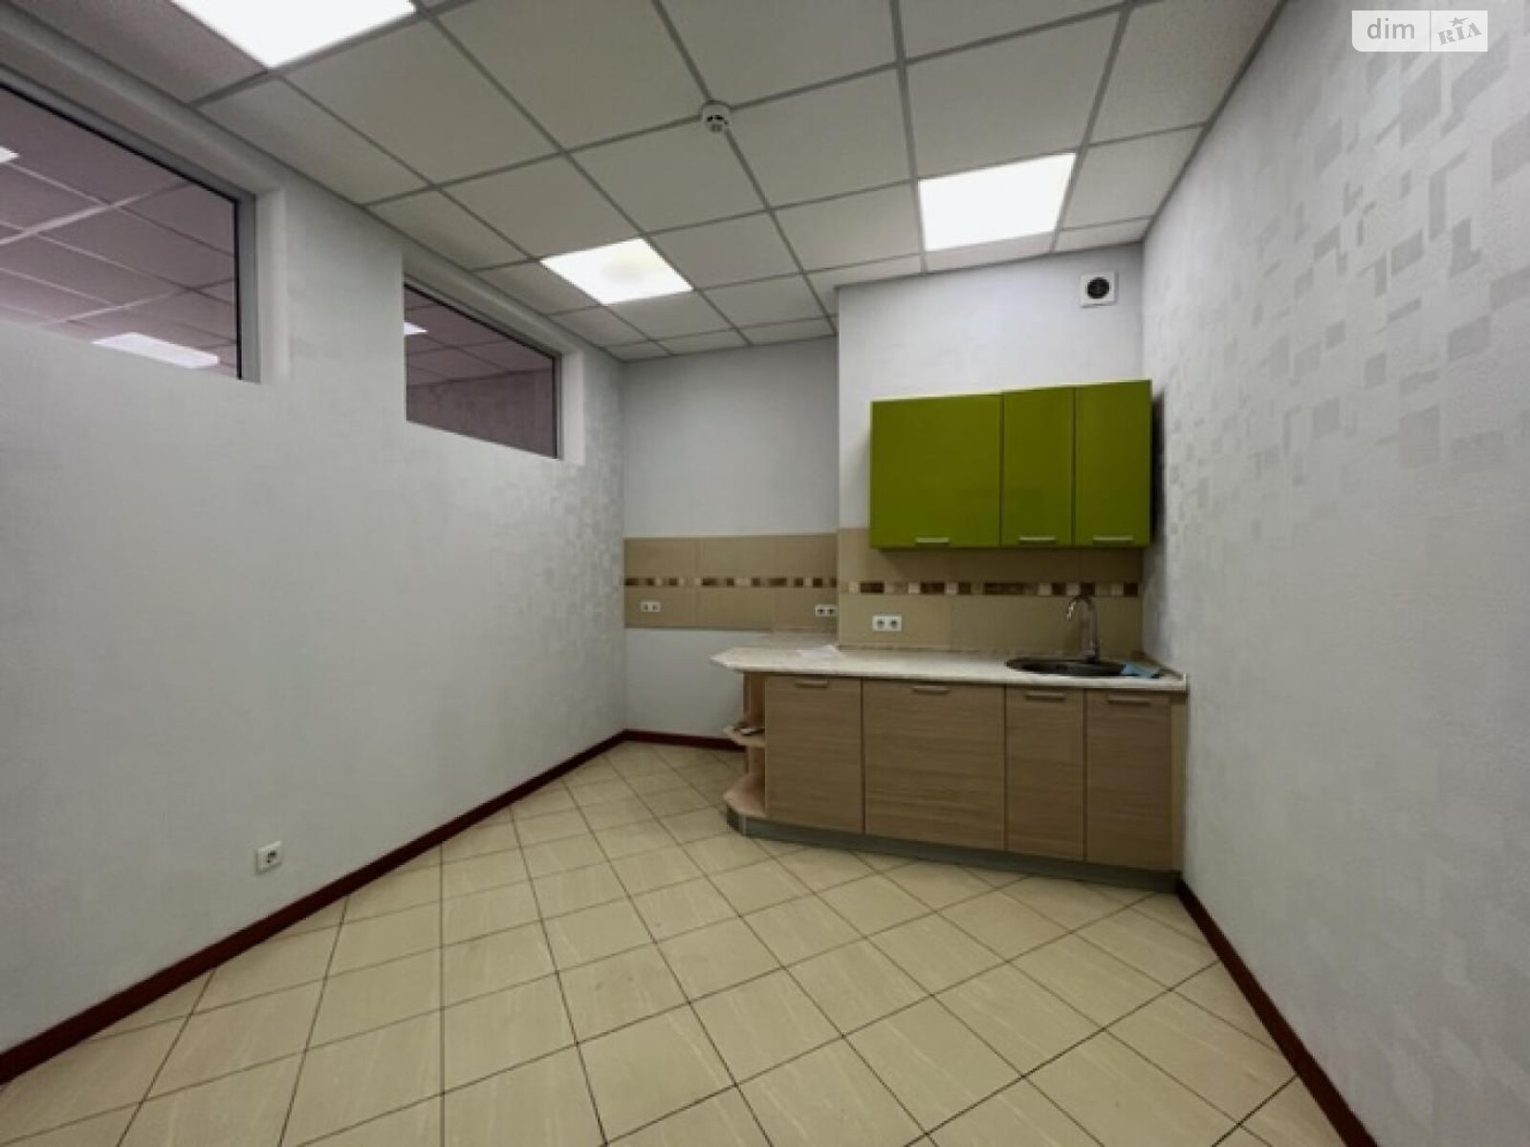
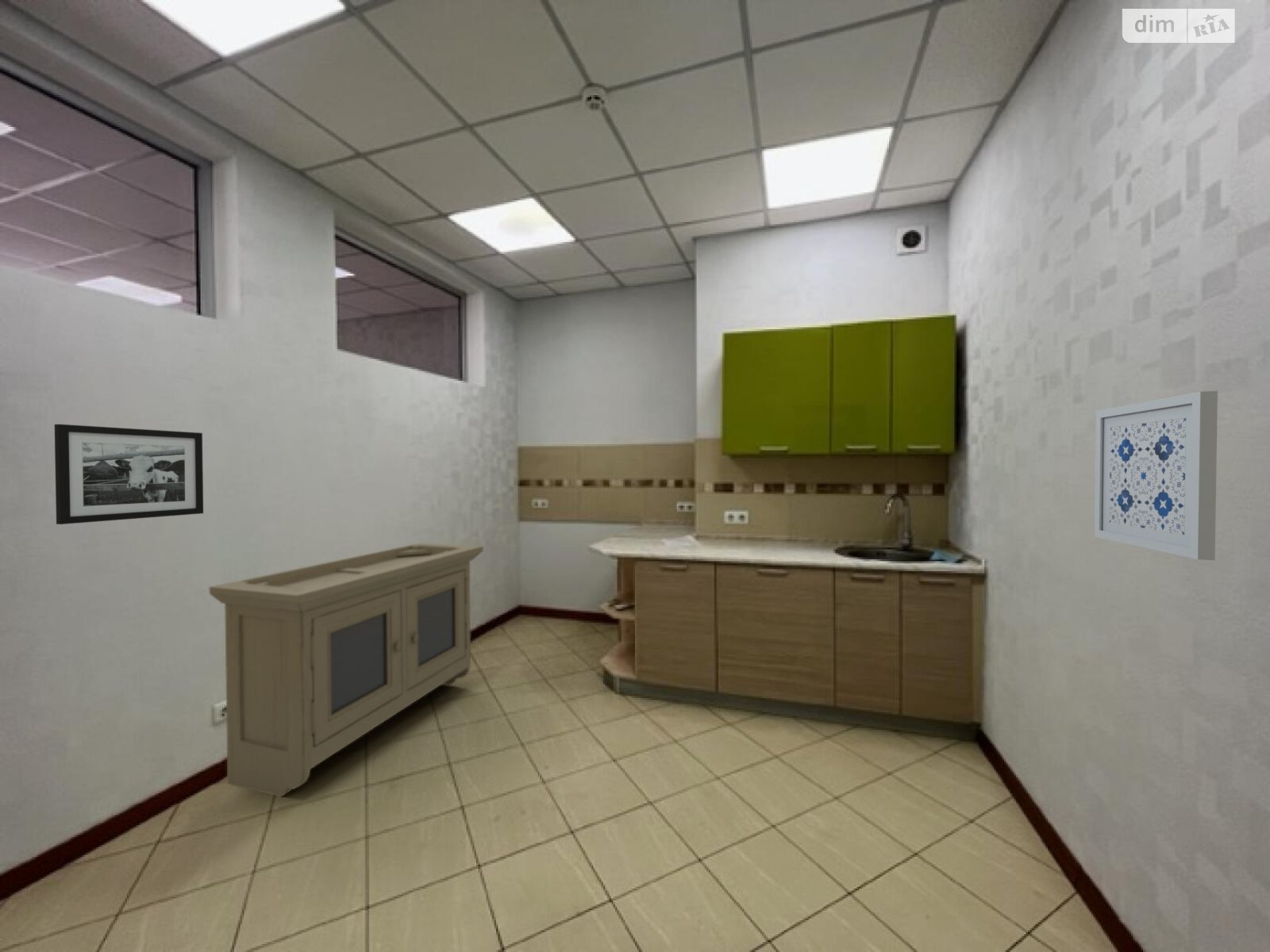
+ picture frame [54,424,204,525]
+ storage cabinet [209,543,484,797]
+ wall art [1094,390,1218,561]
